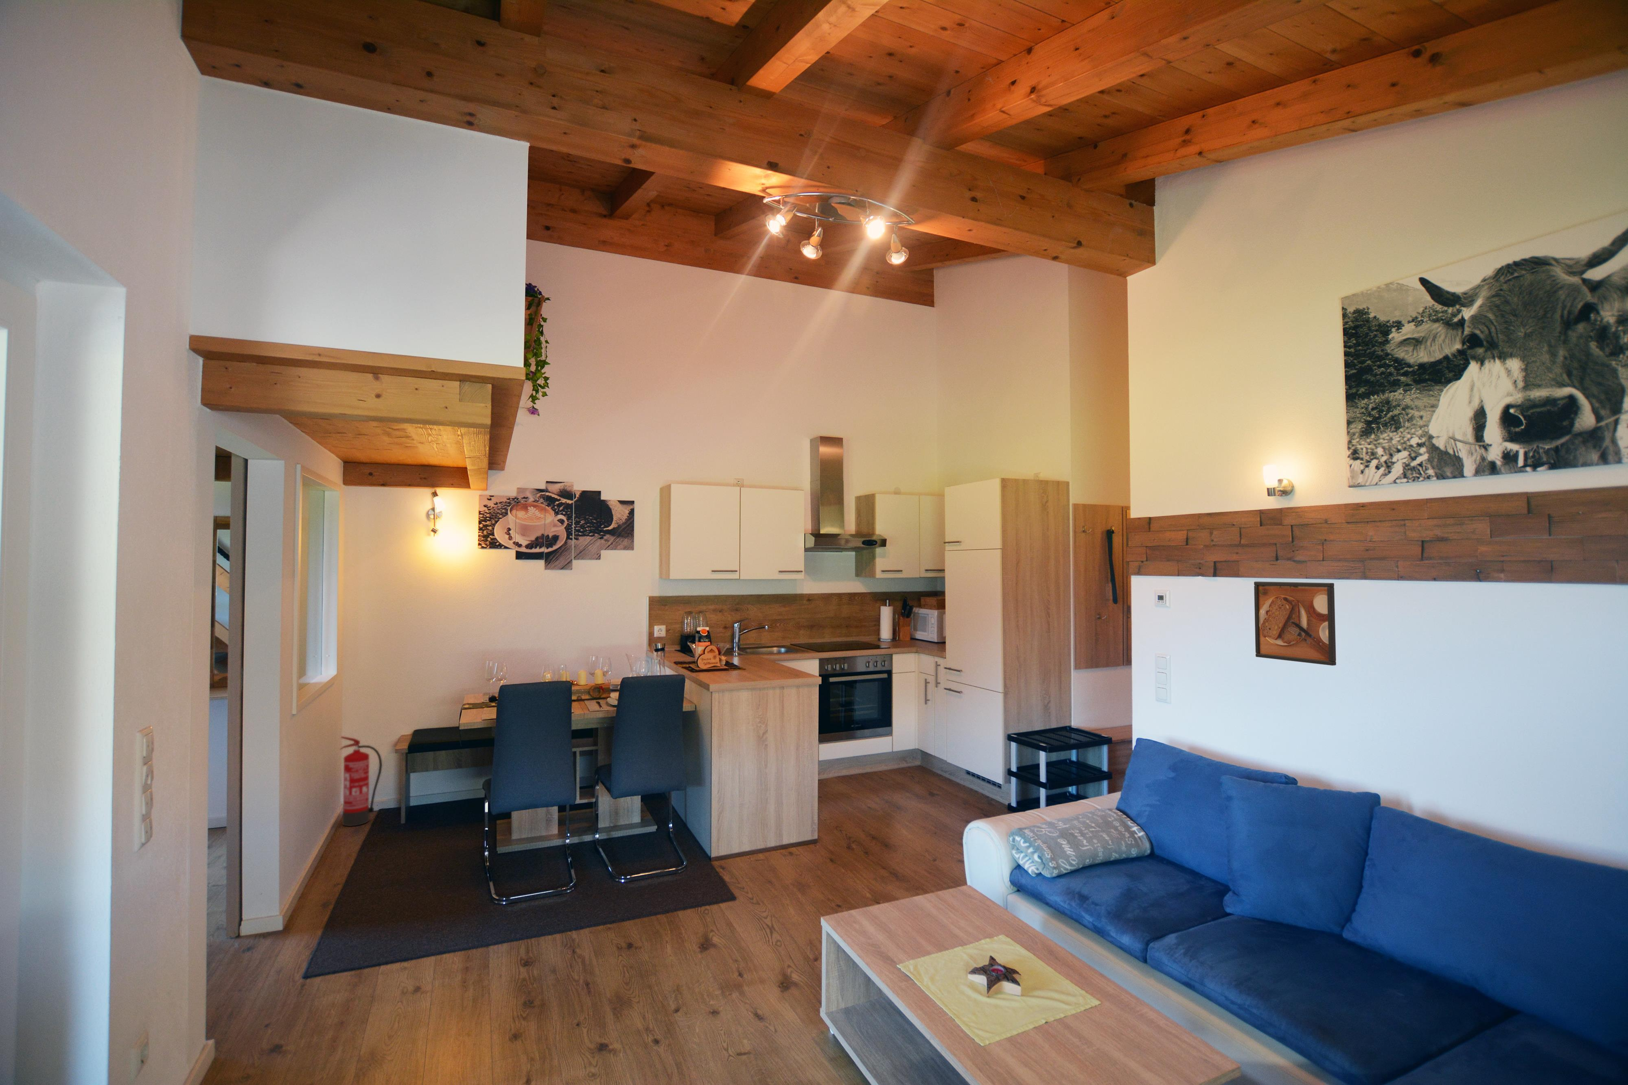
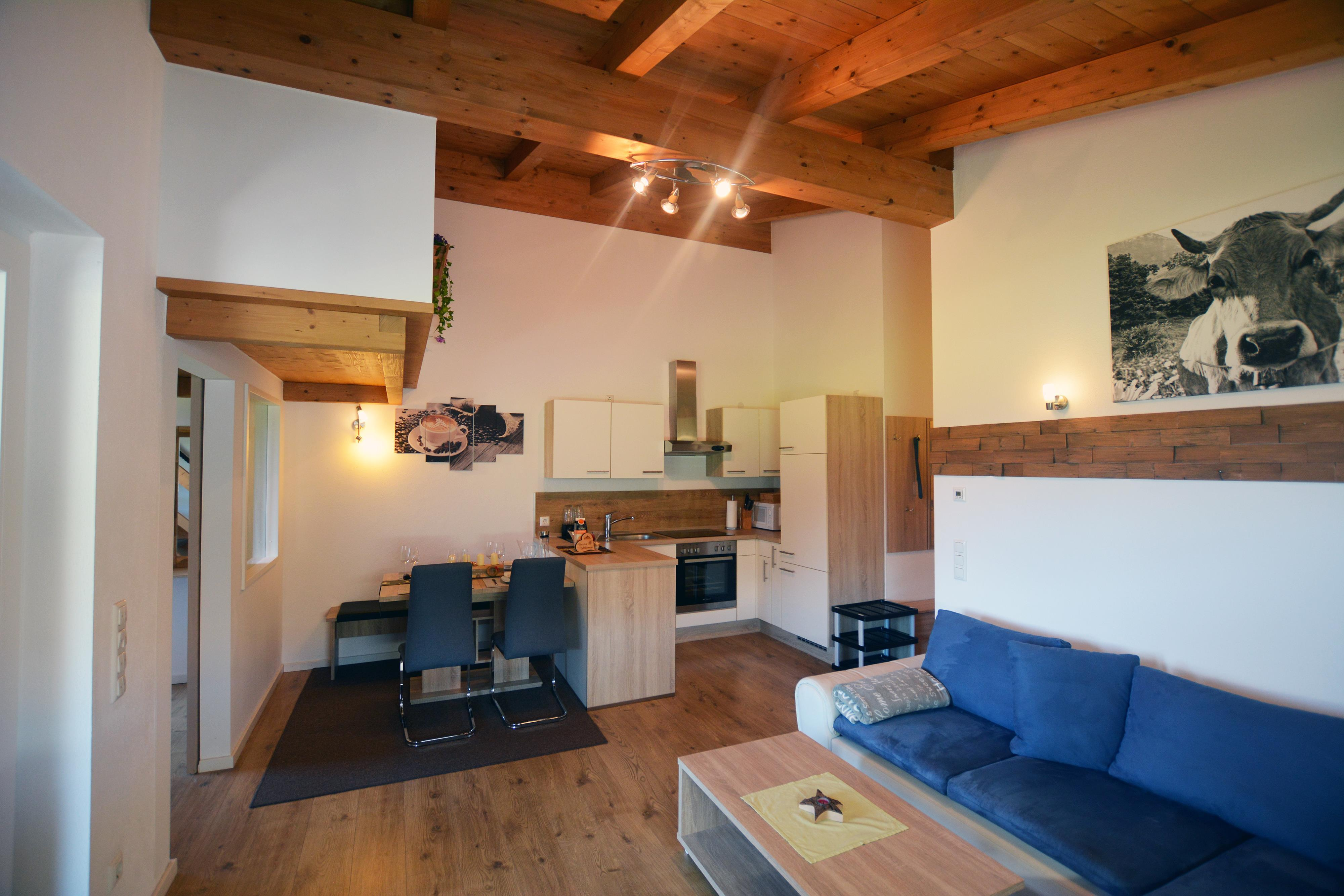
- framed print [1254,581,1336,666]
- fire extinguisher [339,736,383,827]
